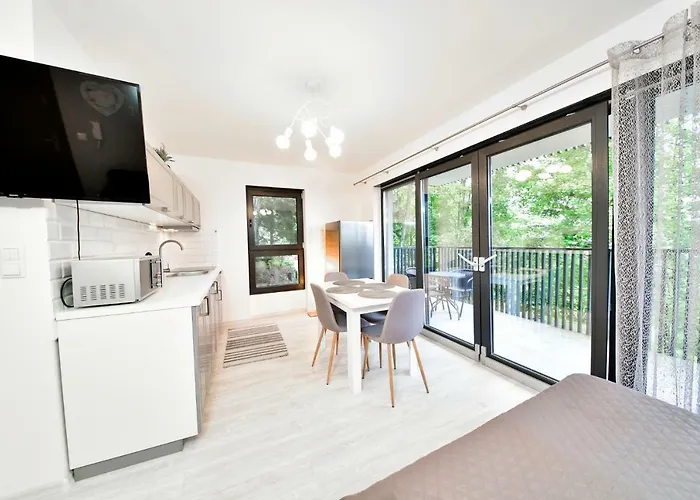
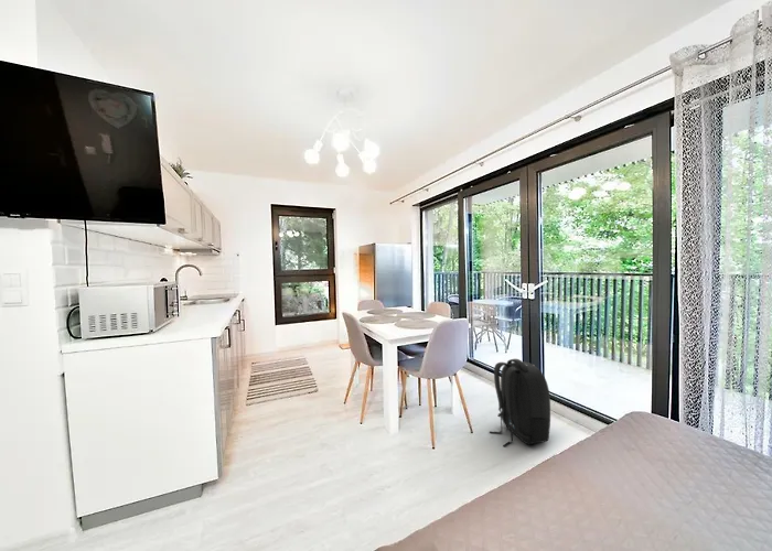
+ backpack [489,358,551,447]
